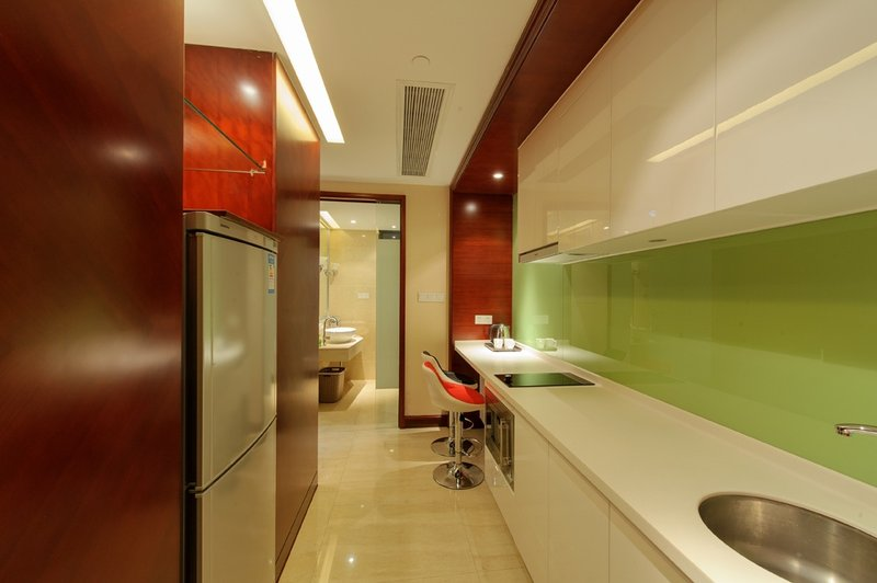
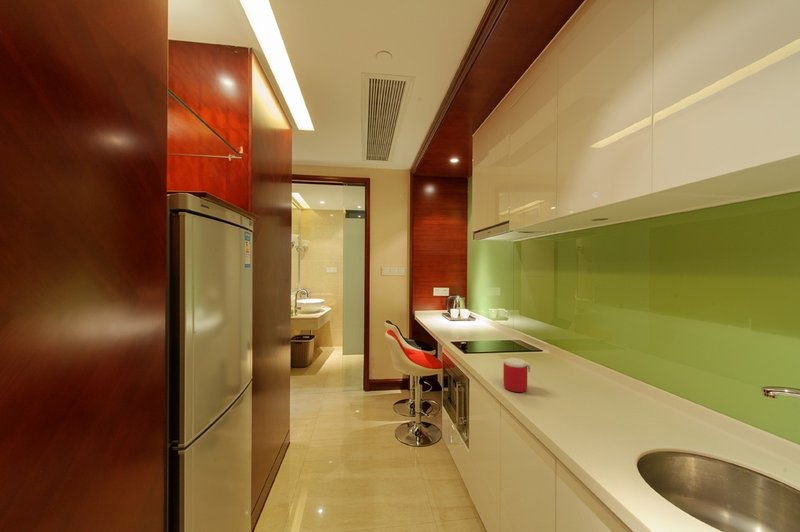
+ mug [502,357,532,393]
